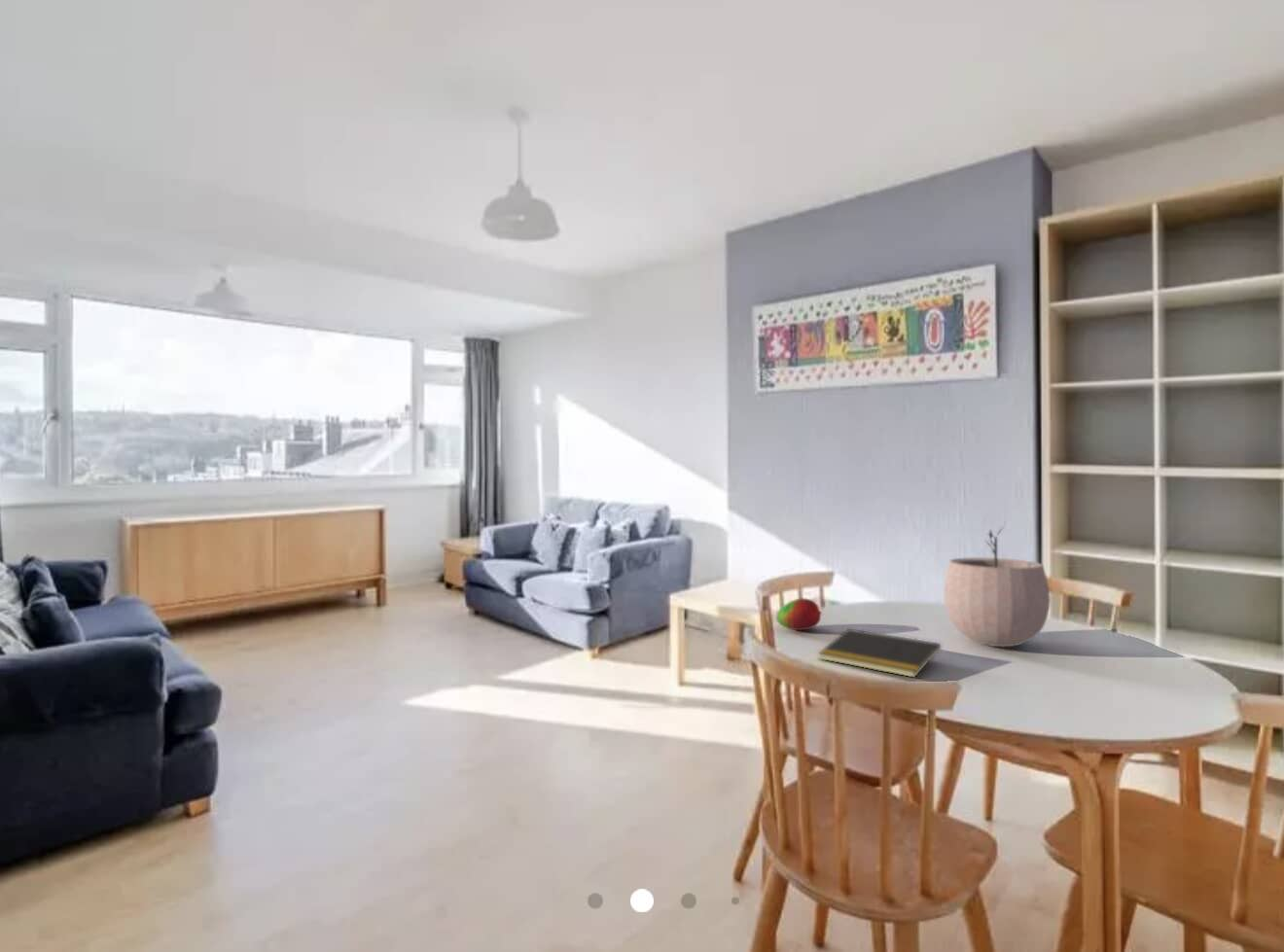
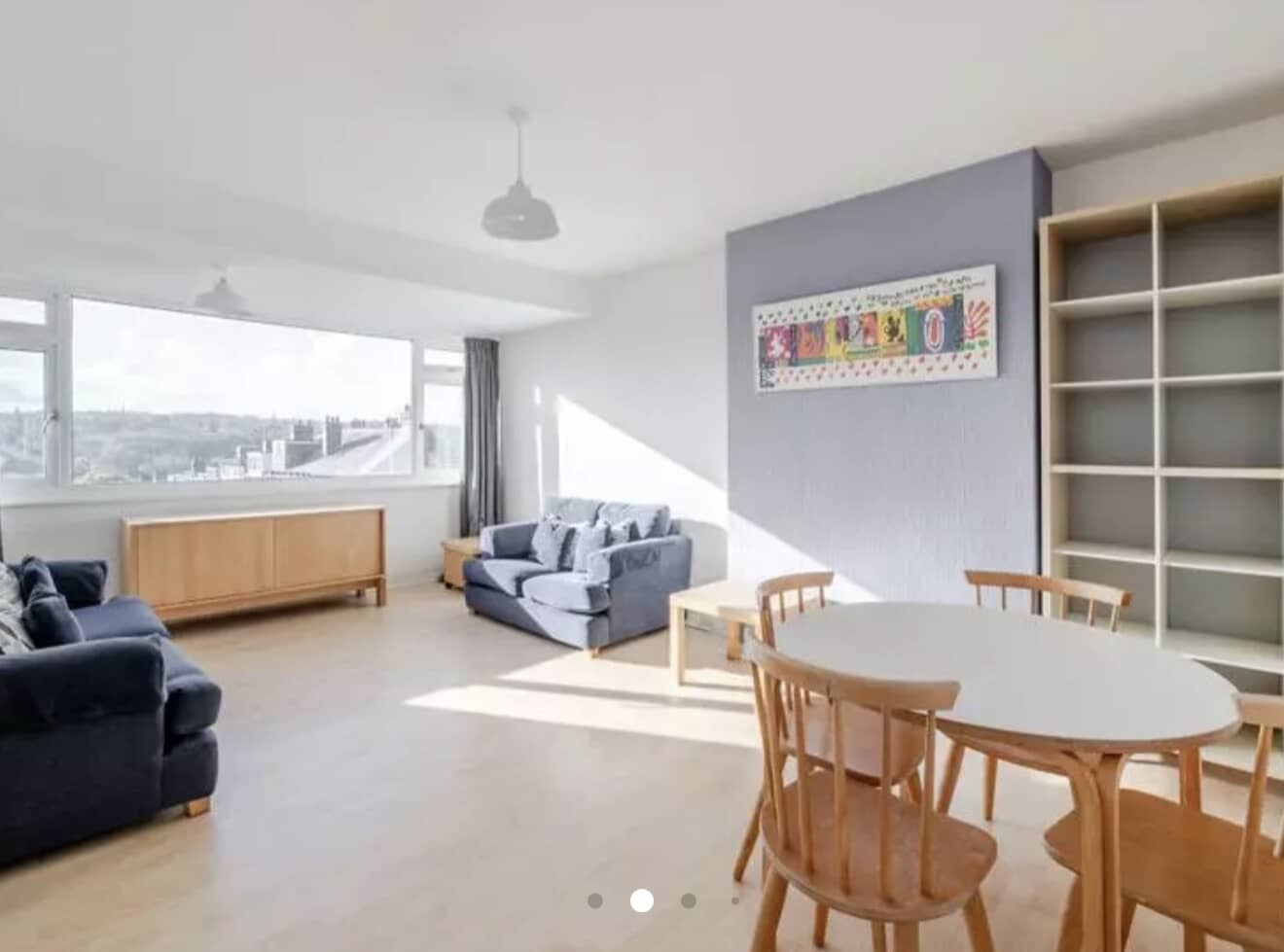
- notepad [817,628,942,679]
- fruit [775,597,823,631]
- plant pot [943,525,1052,648]
